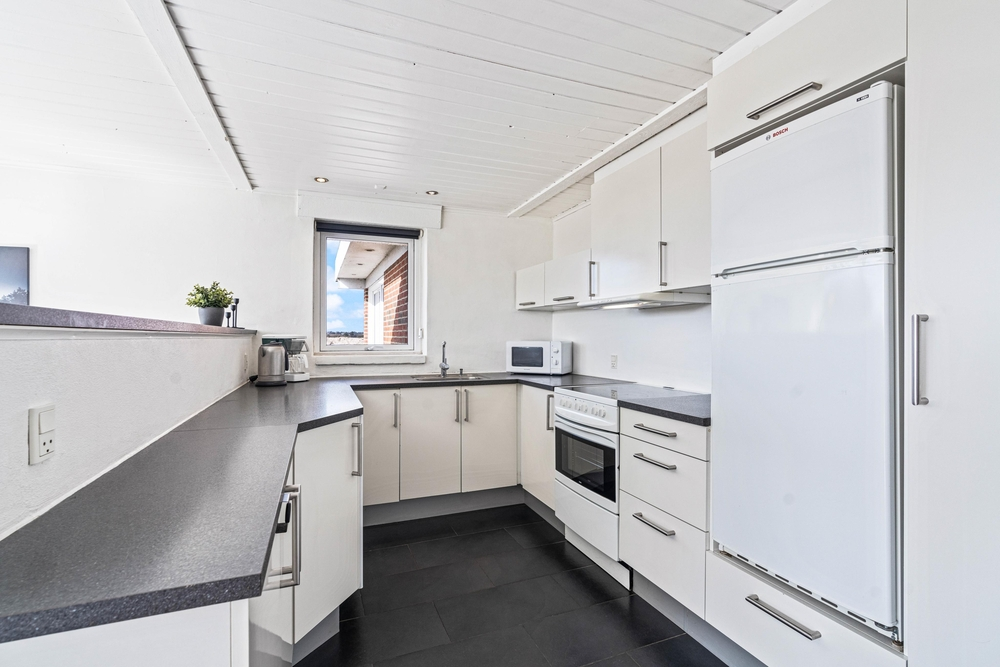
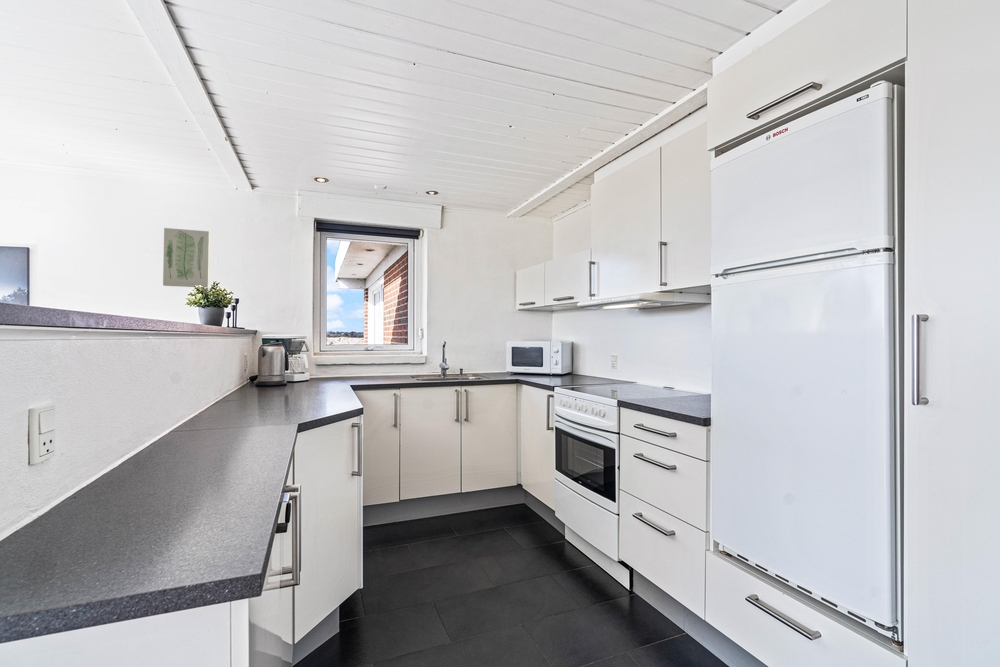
+ wall art [162,227,211,289]
